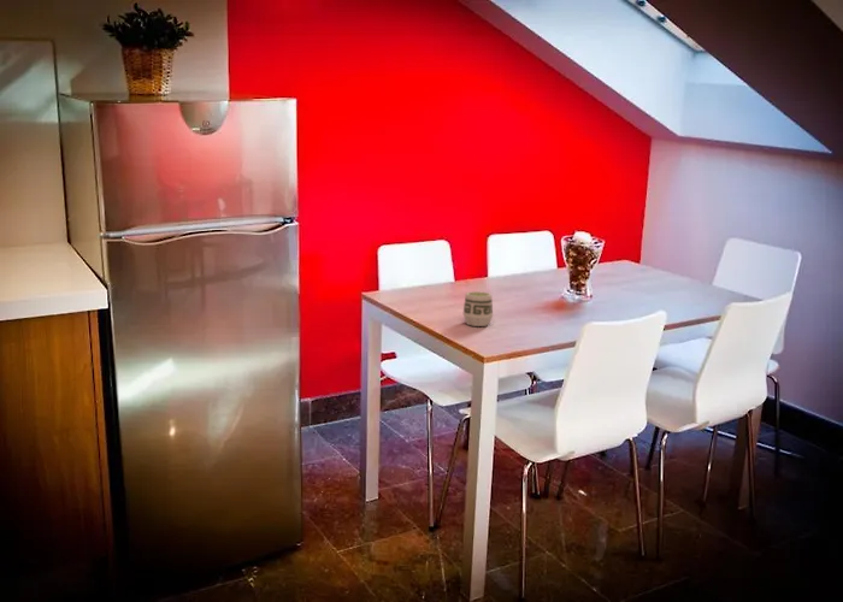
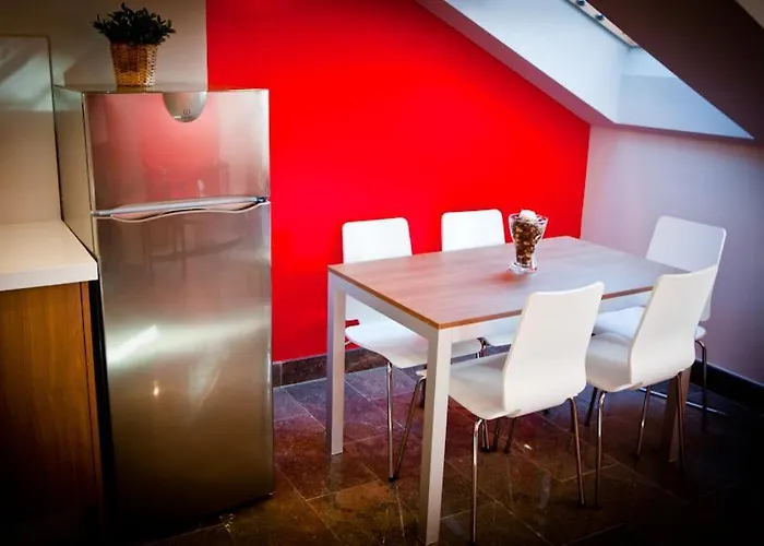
- cup [462,290,494,327]
